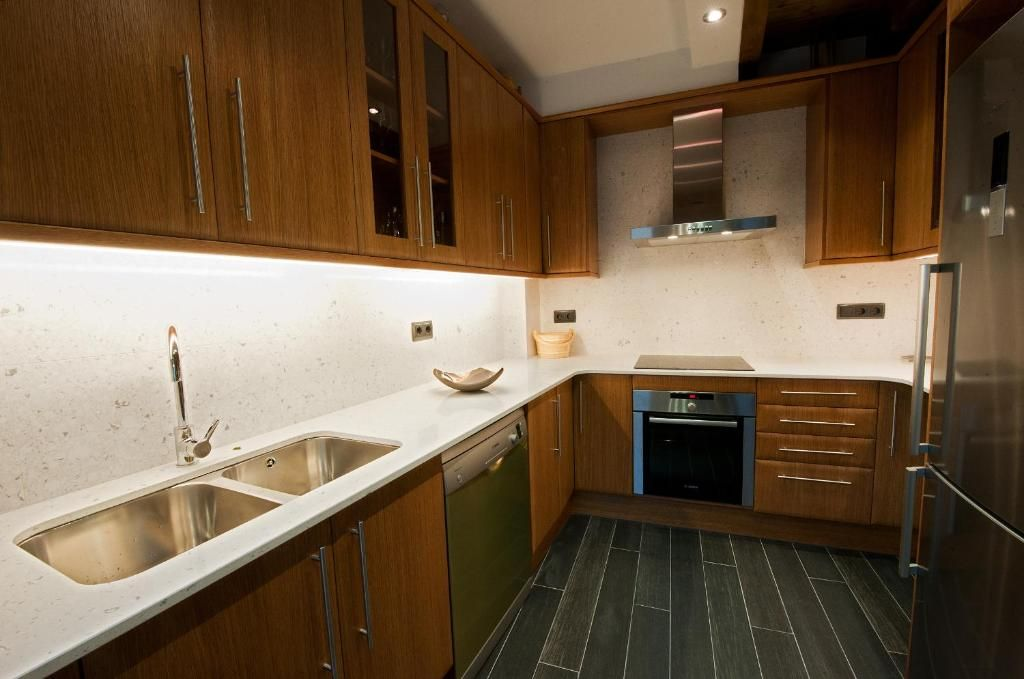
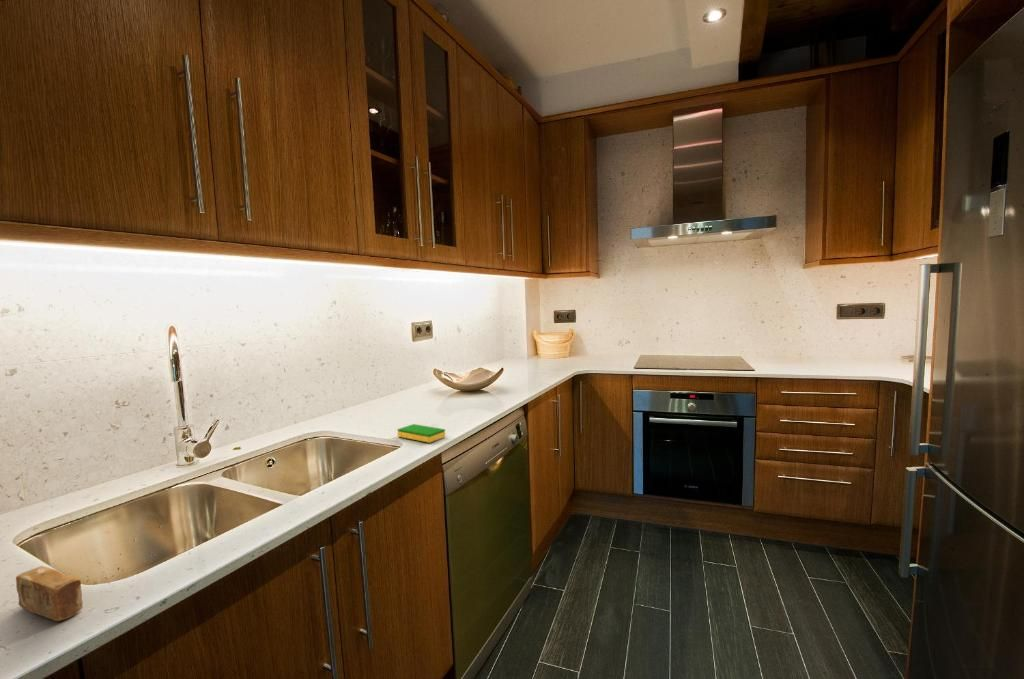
+ dish sponge [396,423,446,444]
+ soap bar [15,565,84,622]
